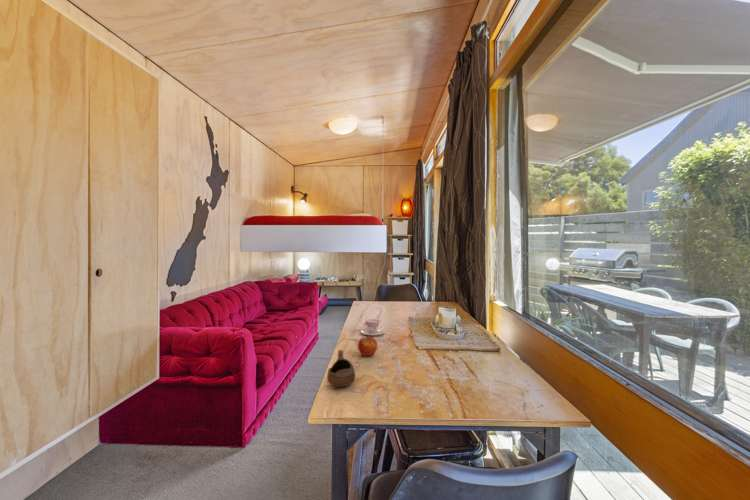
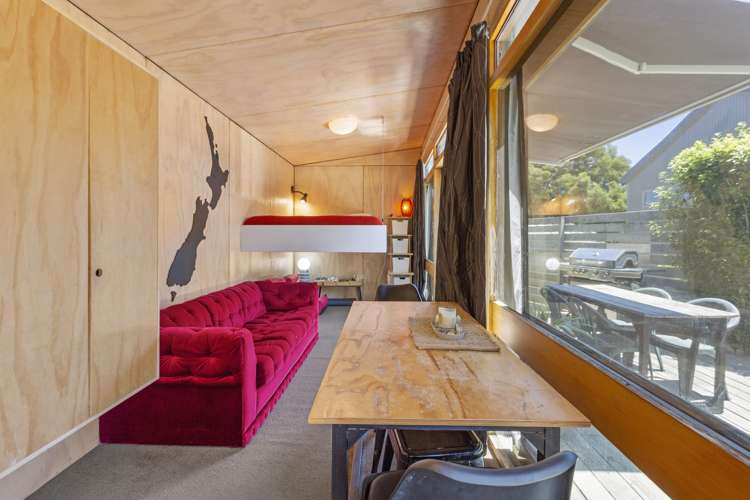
- teacup [360,318,385,336]
- apple [357,335,379,357]
- cup [326,349,356,388]
